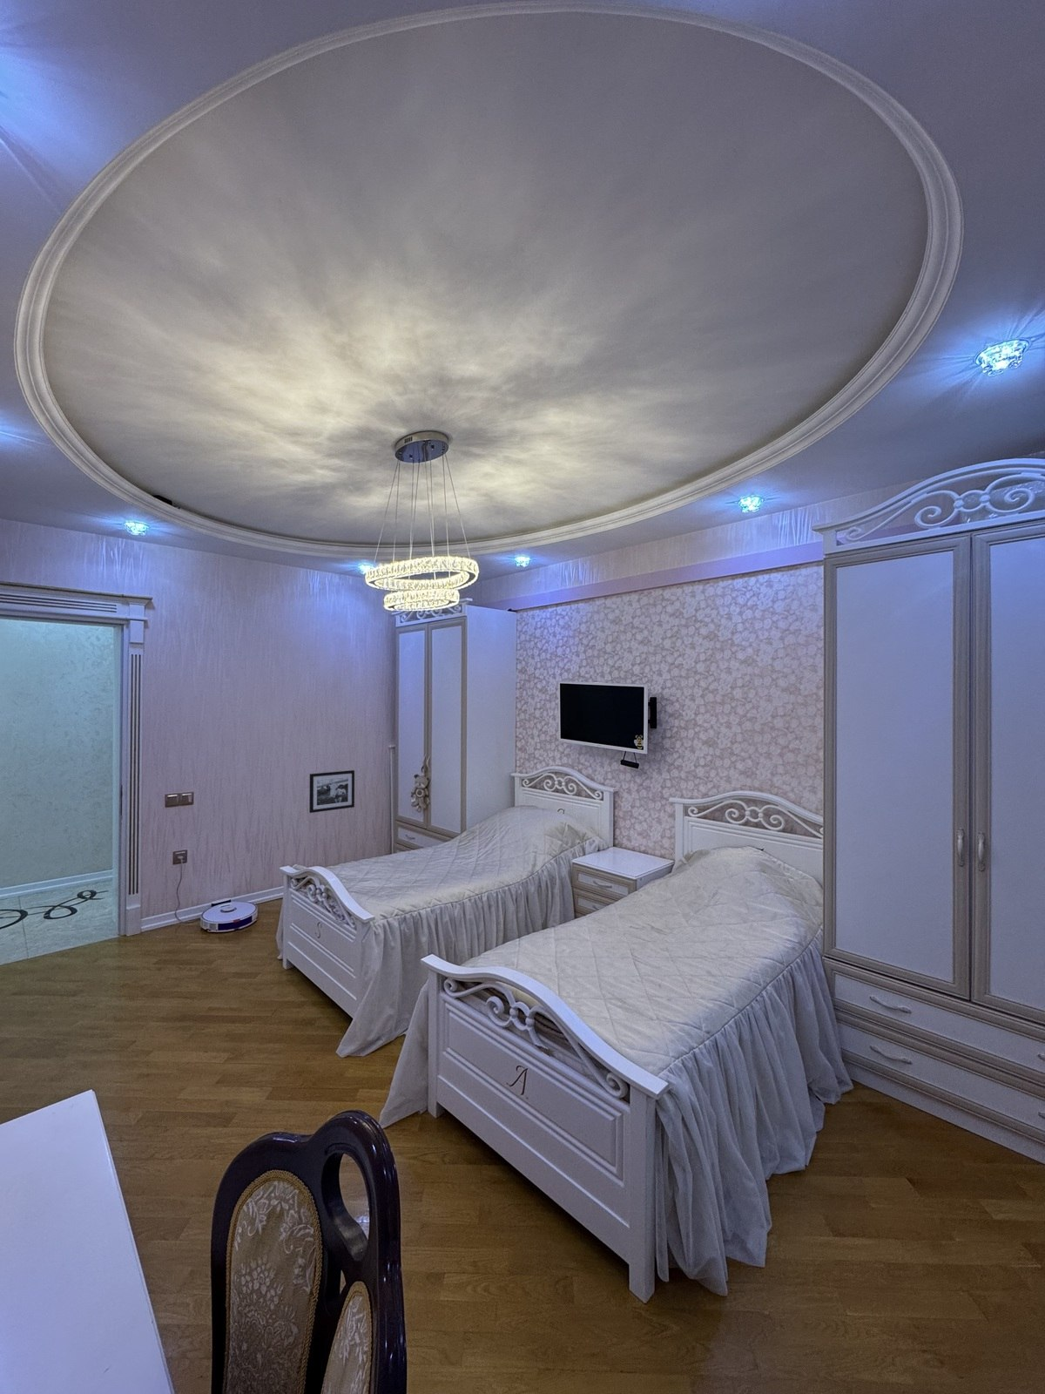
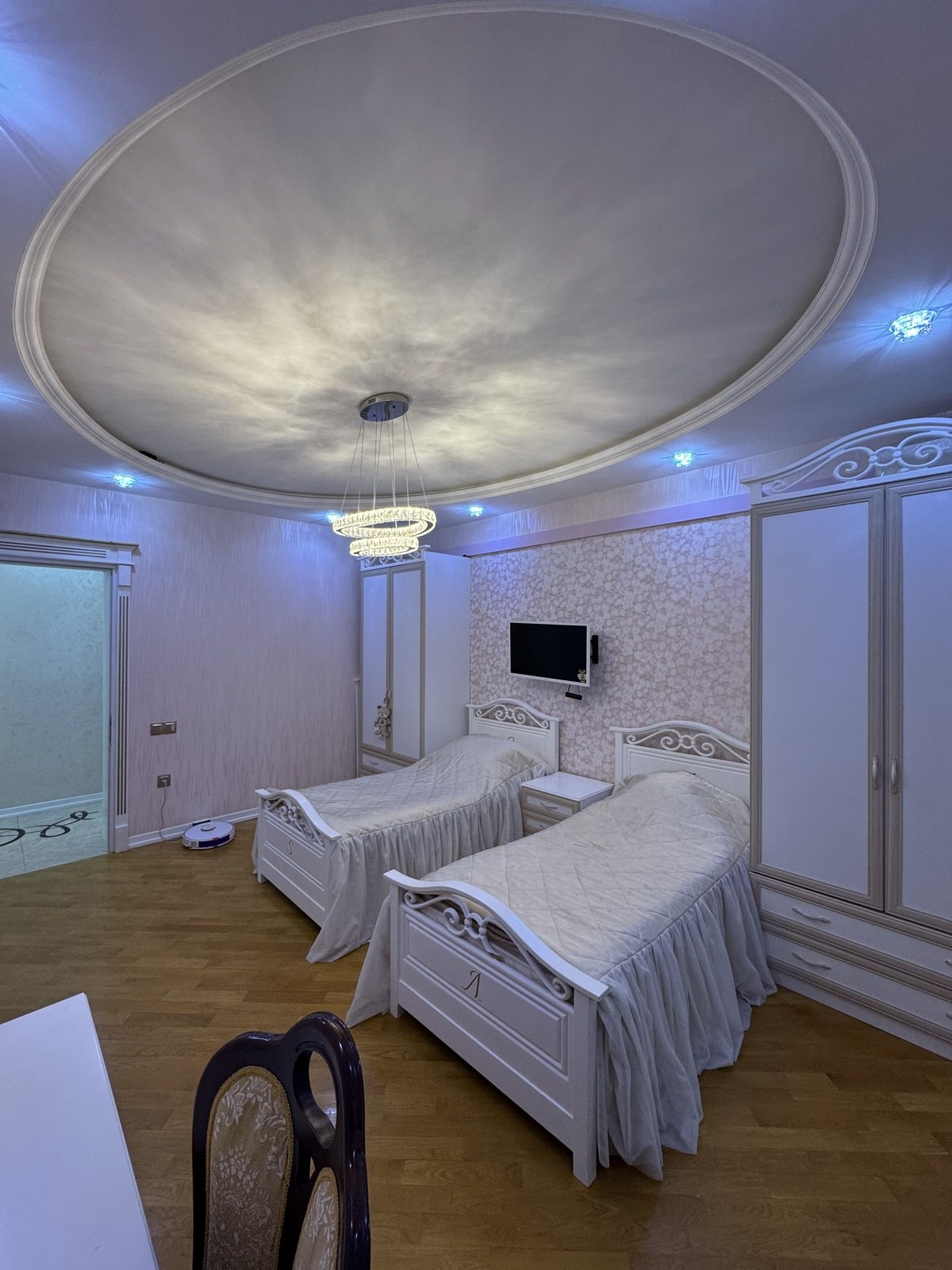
- picture frame [308,769,356,813]
